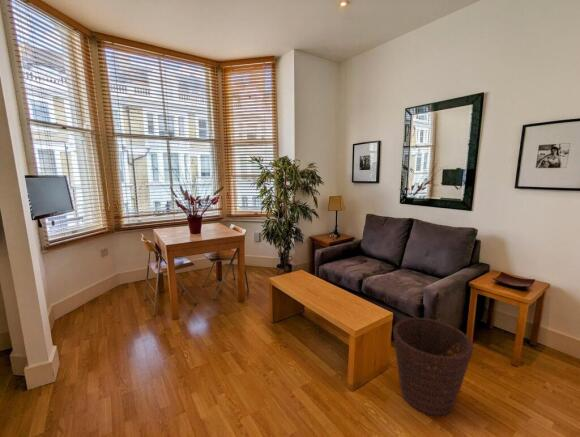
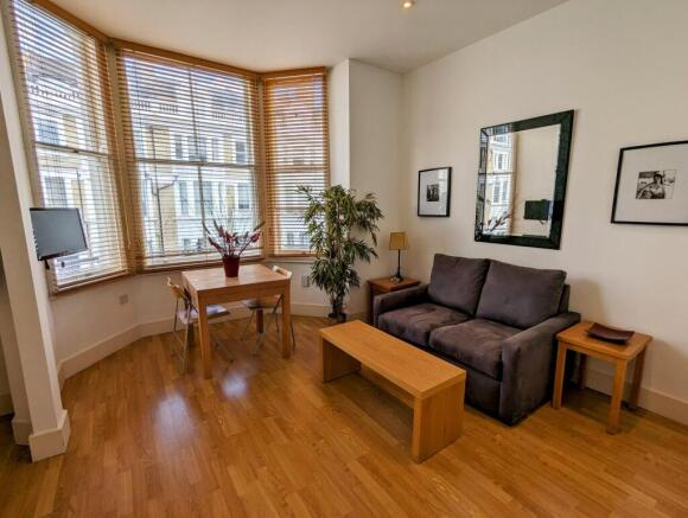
- basket [392,316,475,417]
